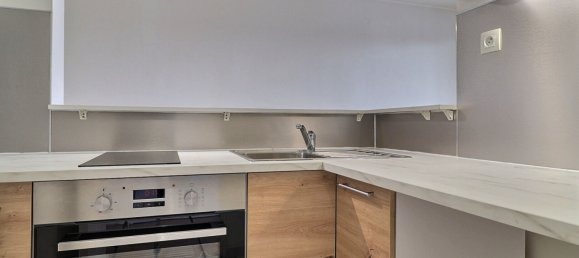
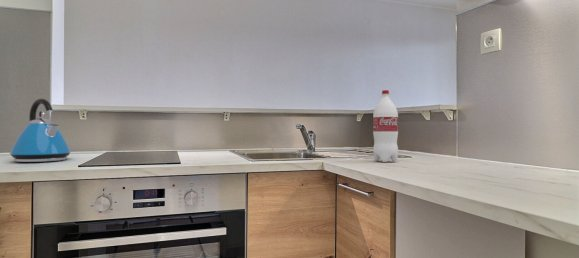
+ bottle [372,89,399,163]
+ kettle [9,98,72,163]
